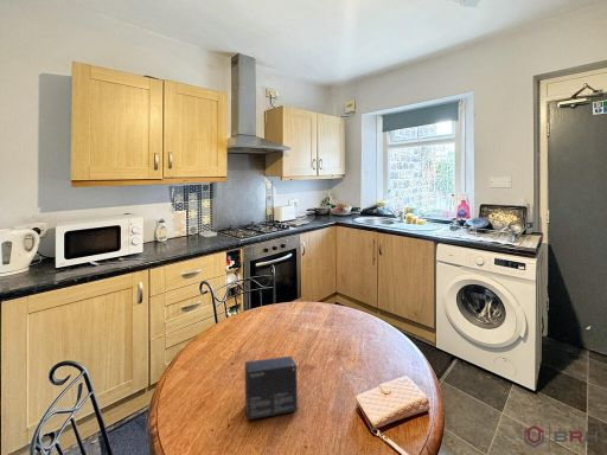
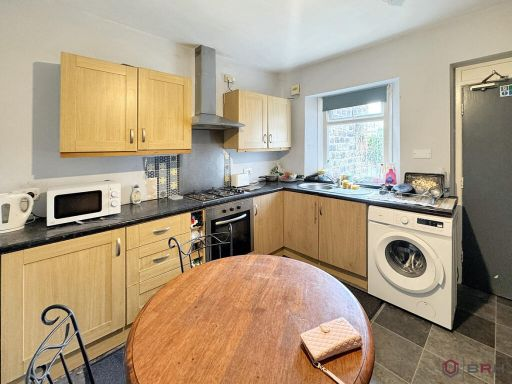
- small box [244,355,299,421]
